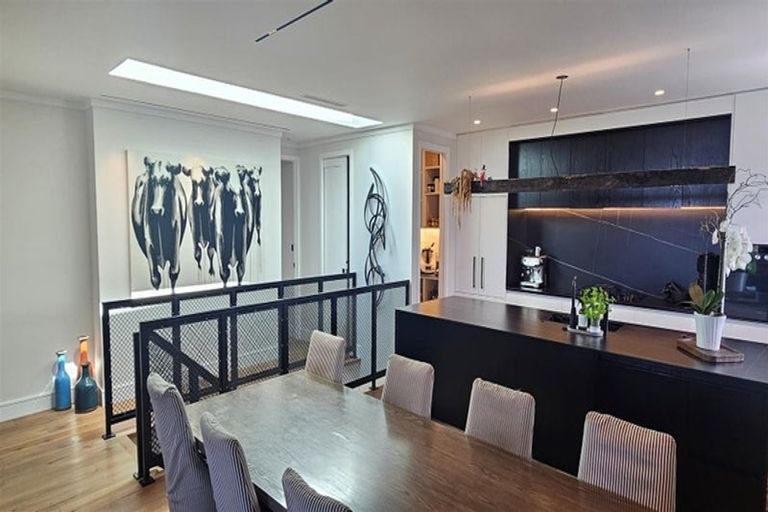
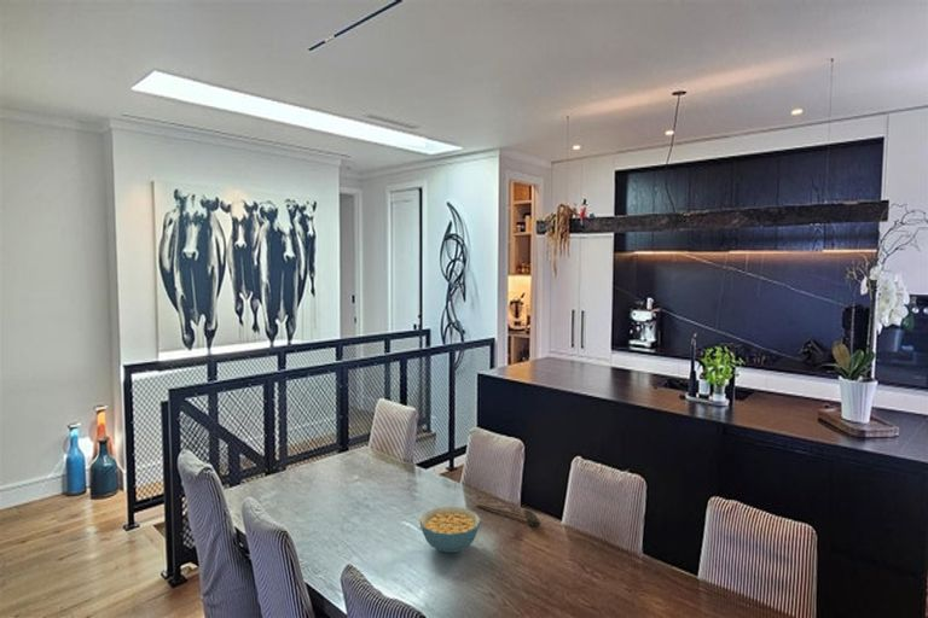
+ spoon [474,502,541,527]
+ cereal bowl [418,506,482,554]
